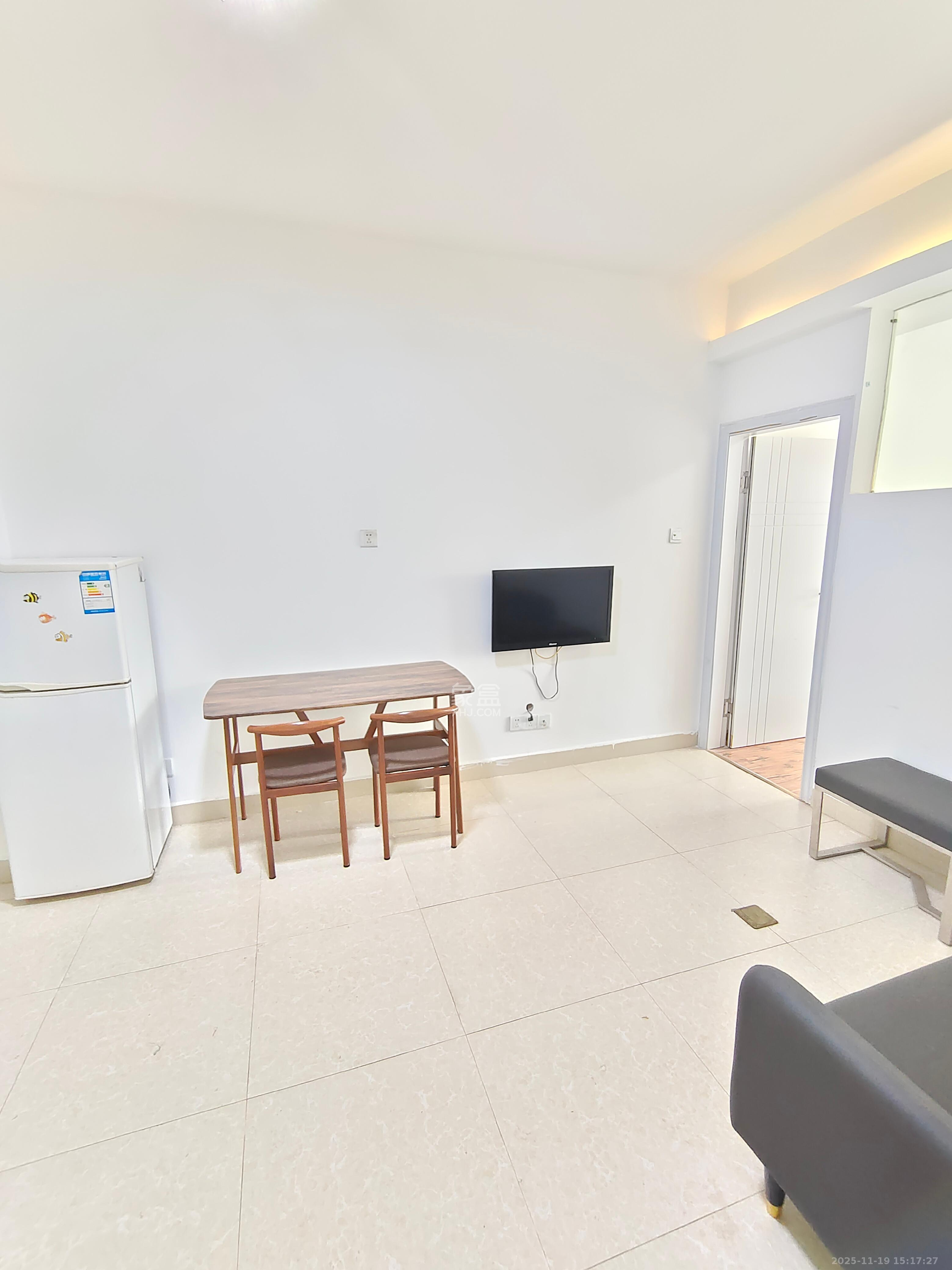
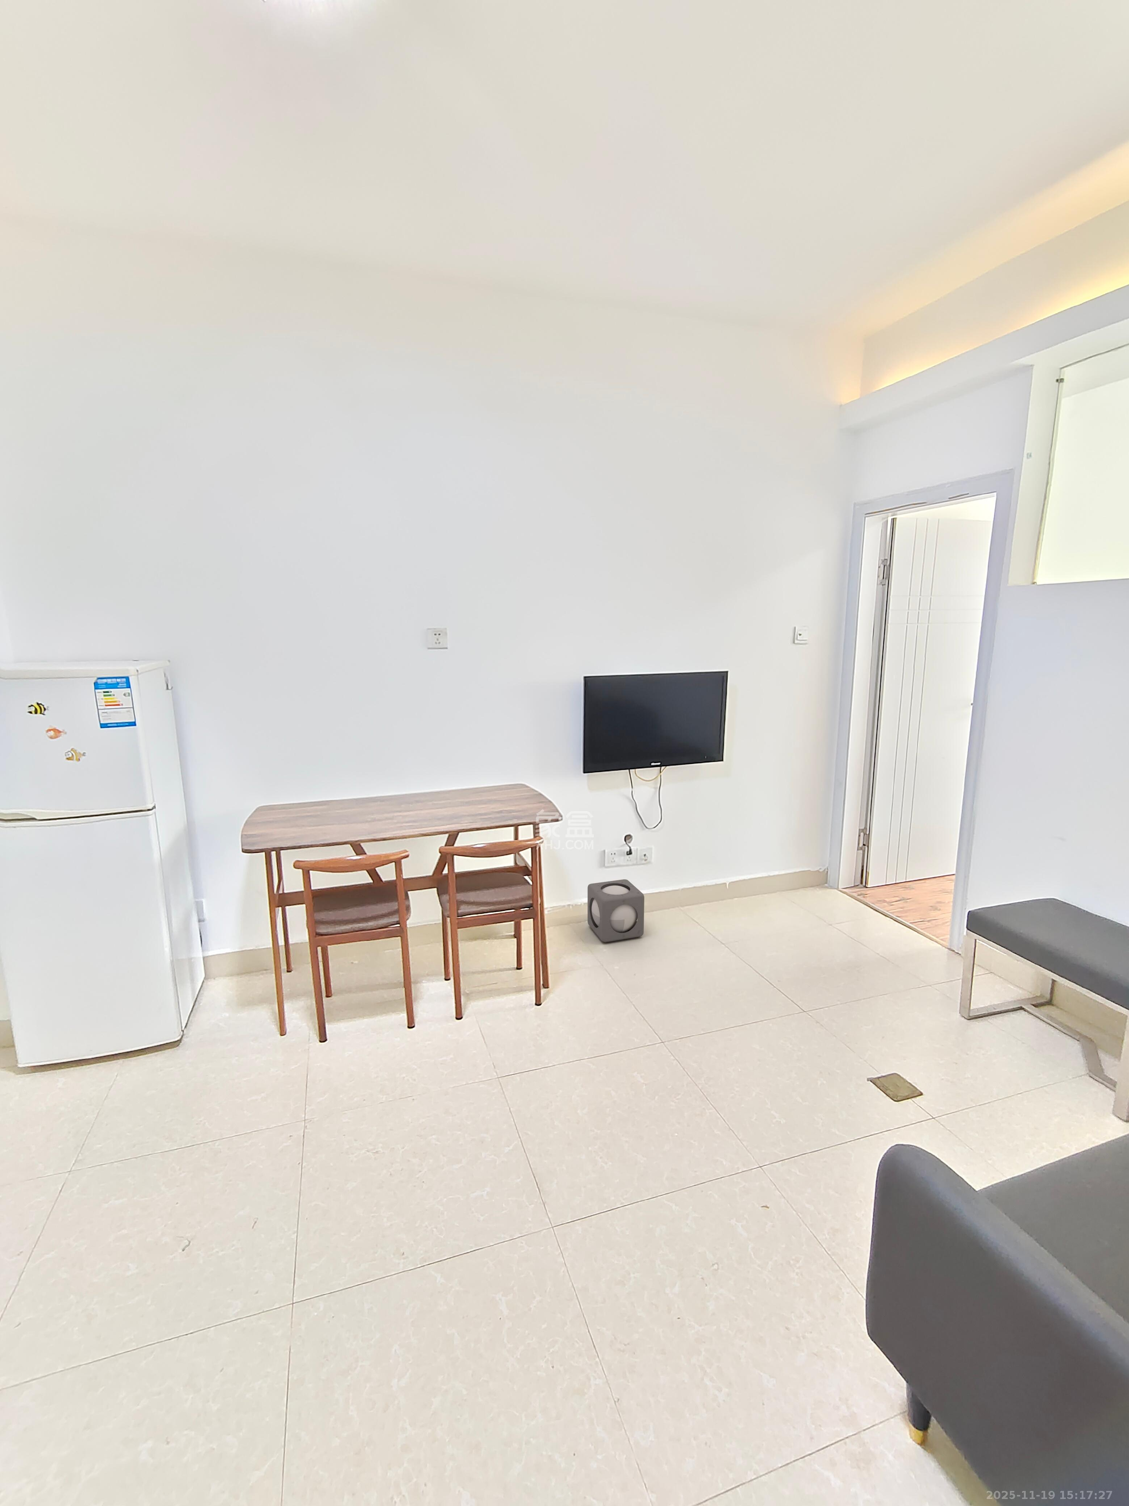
+ speaker [587,879,645,943]
